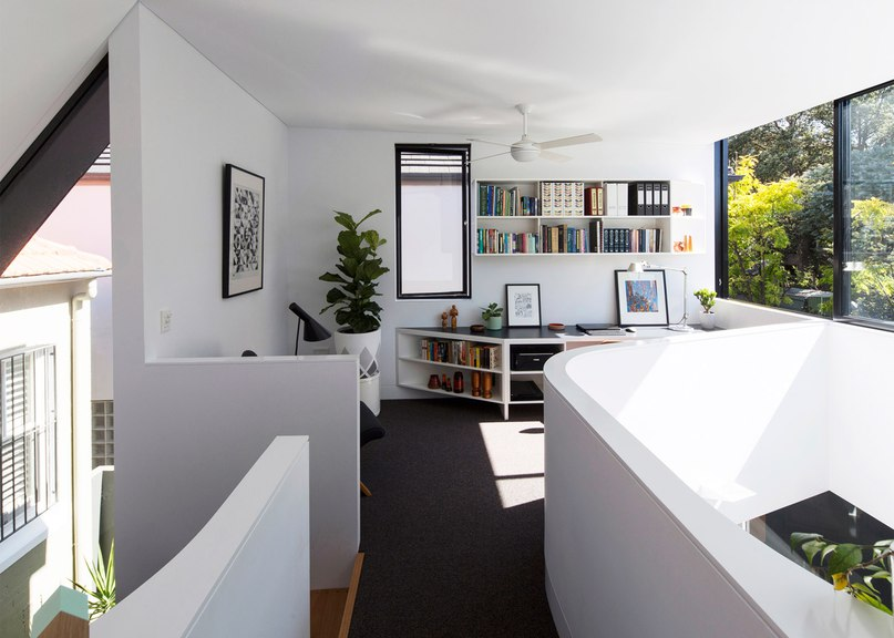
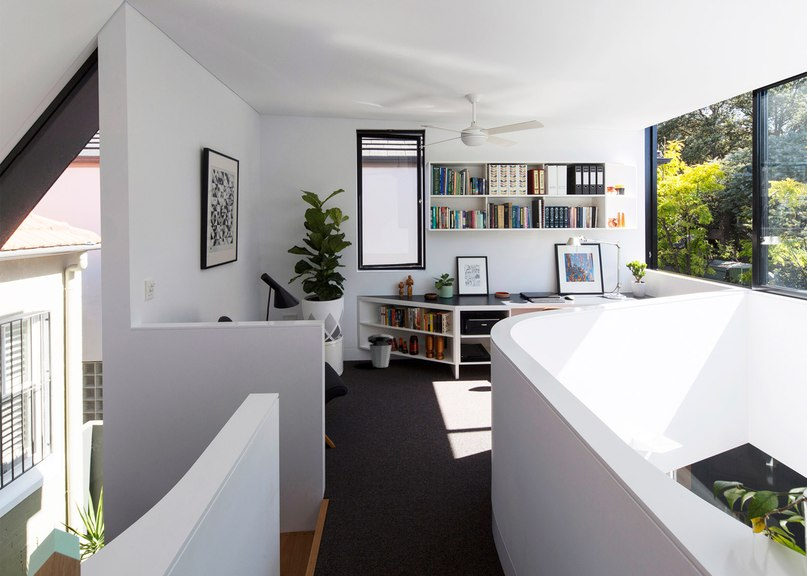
+ trash can [367,333,394,368]
